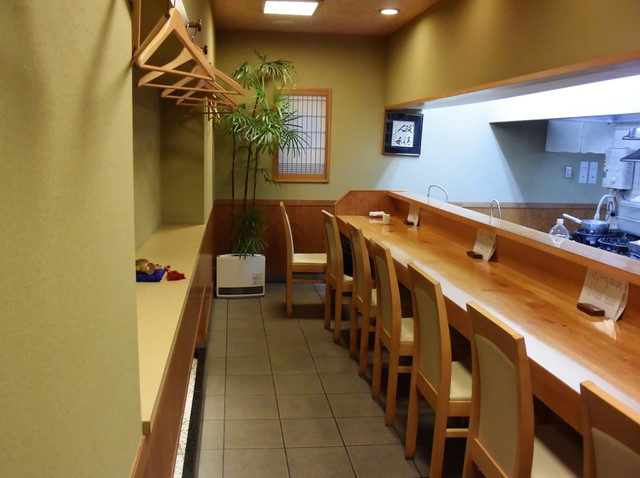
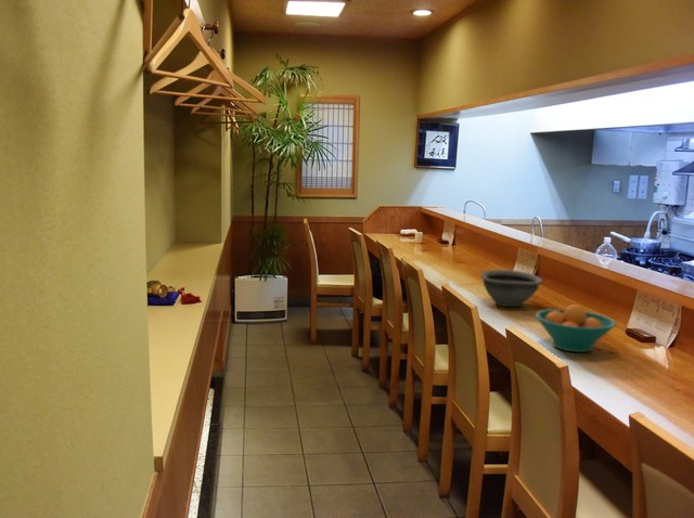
+ bowl [479,269,544,308]
+ fruit bowl [535,303,617,353]
